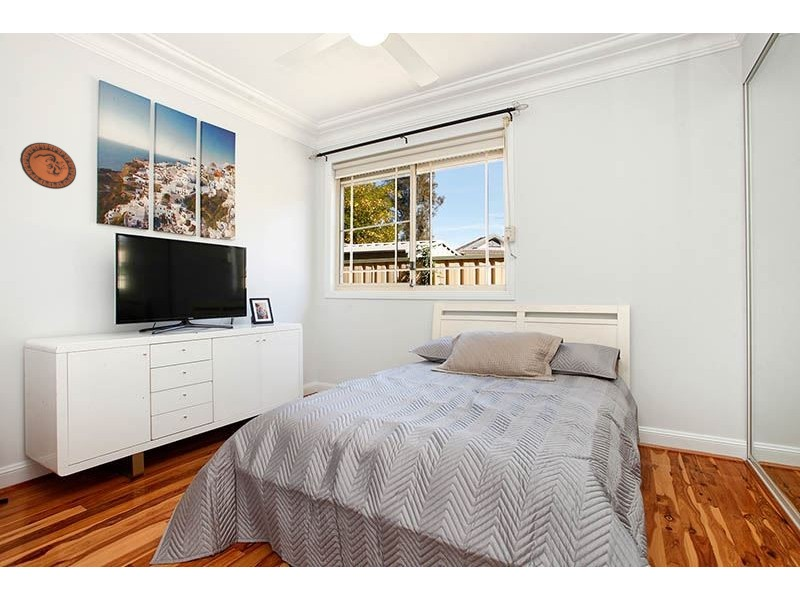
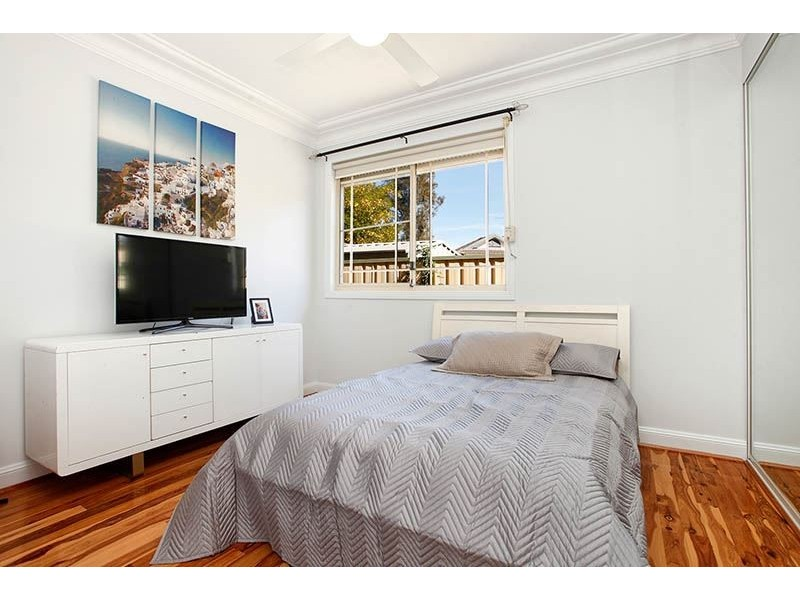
- decorative plate [19,142,77,190]
